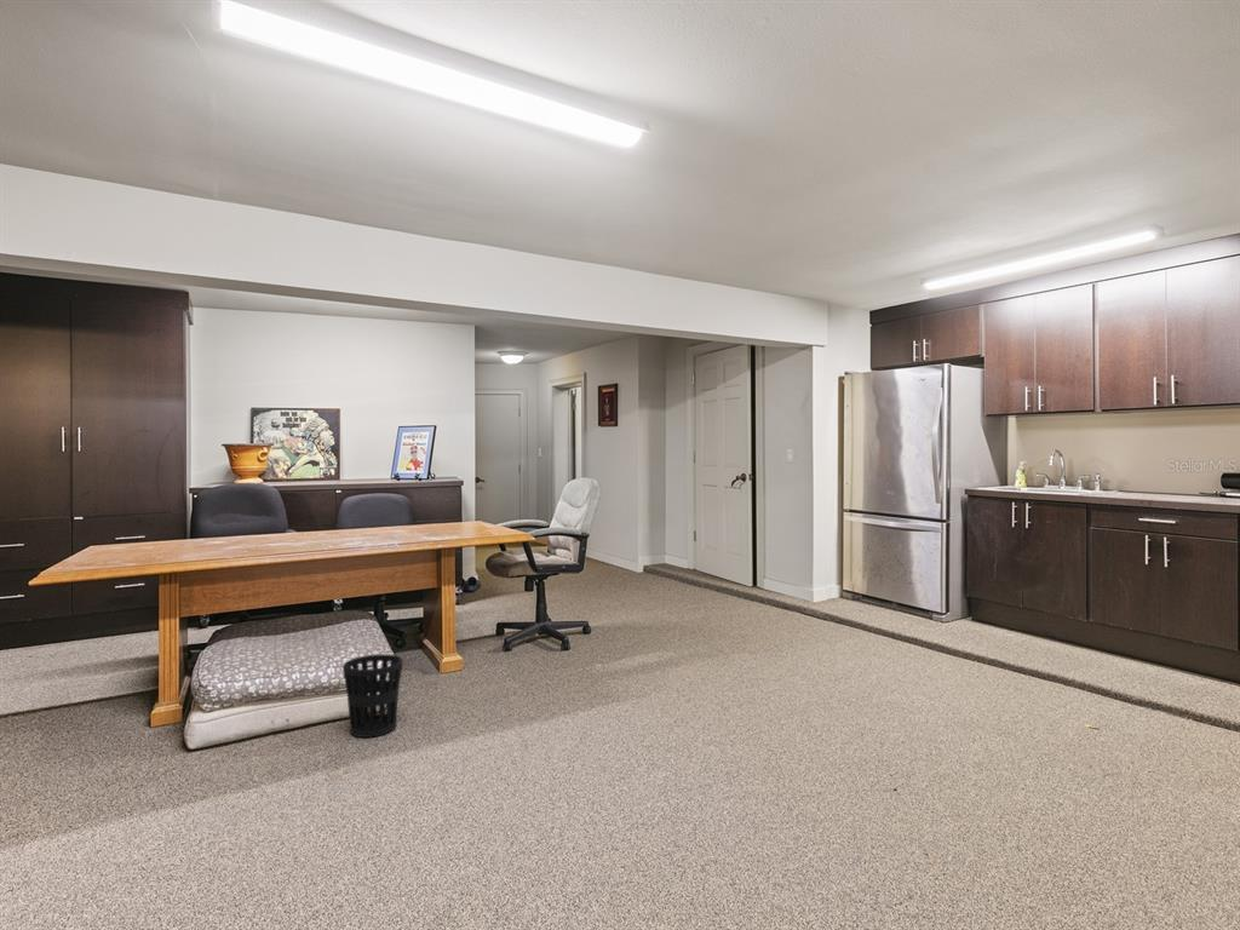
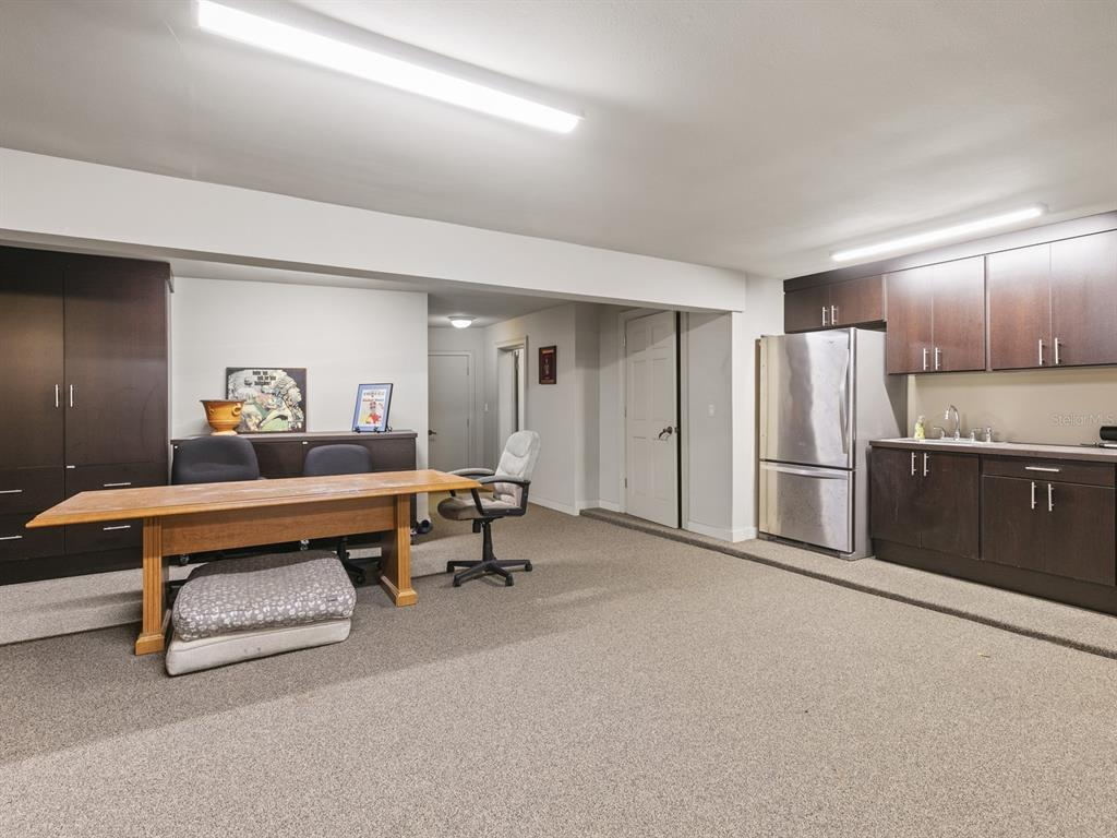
- wastebasket [341,653,403,739]
